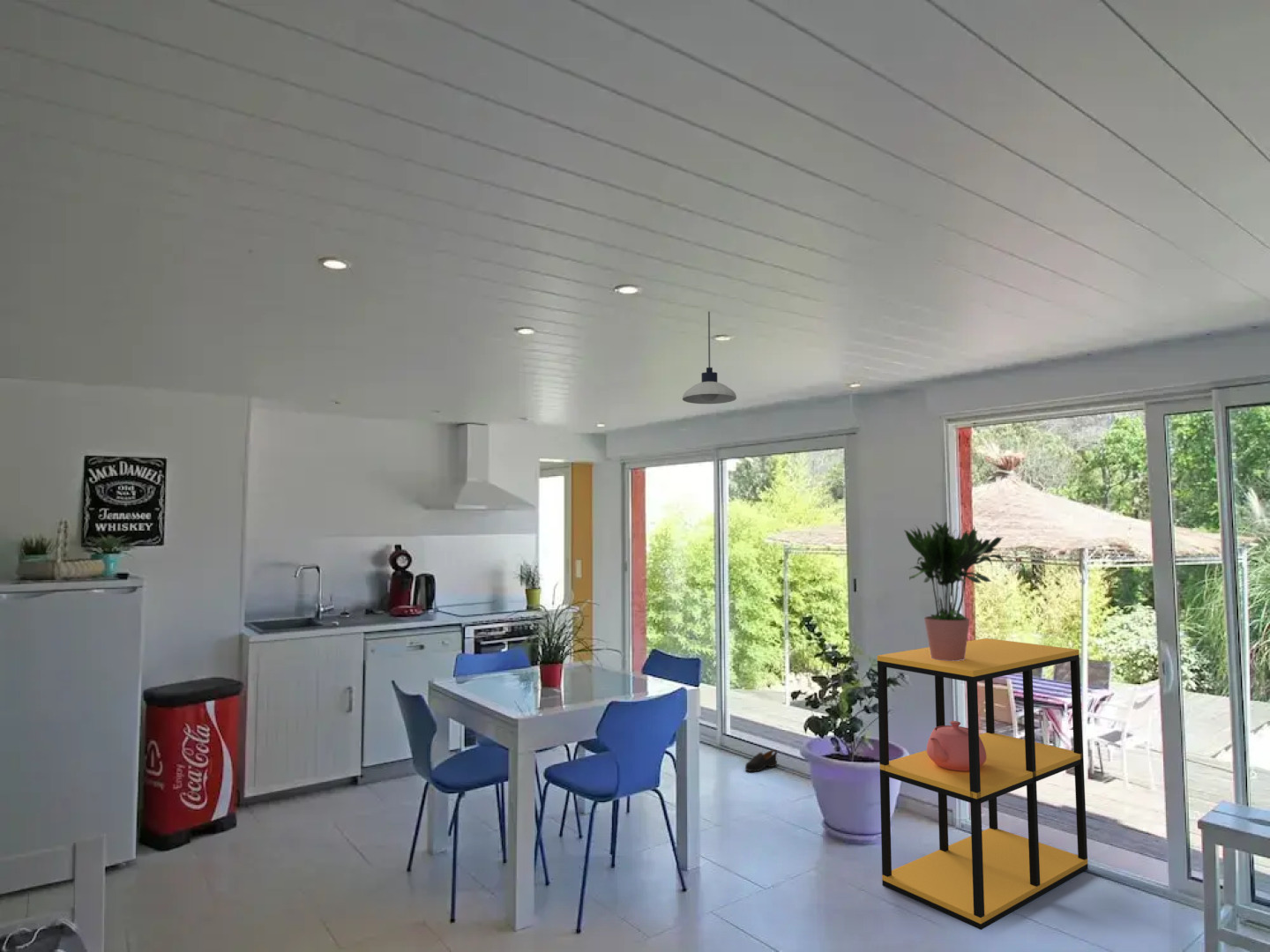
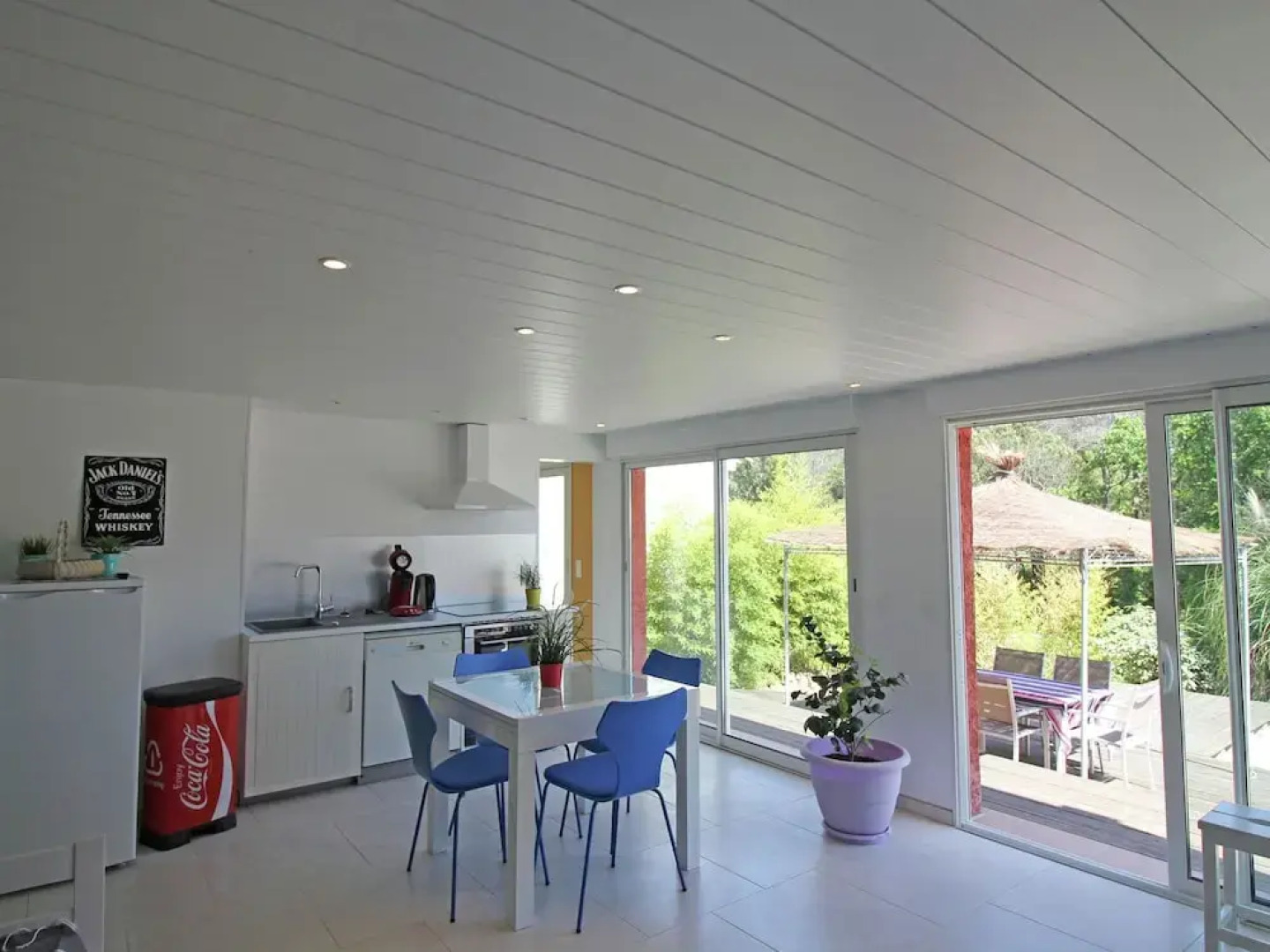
- shelving unit [877,637,1088,931]
- potted plant [903,521,1005,661]
- shoe [744,749,778,772]
- pendant light [682,311,737,405]
